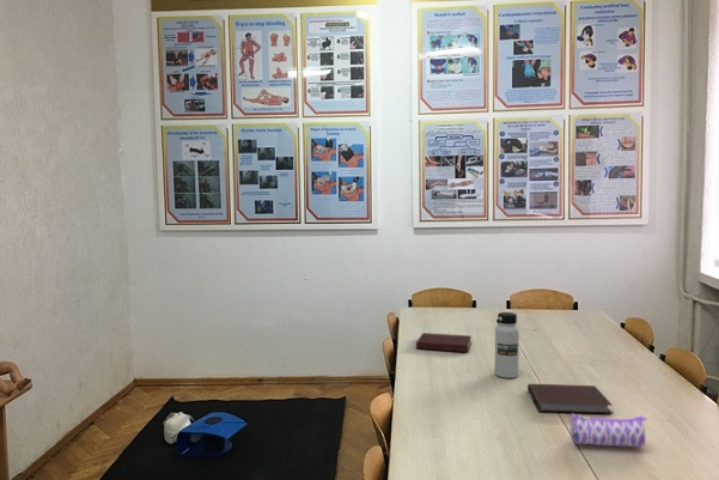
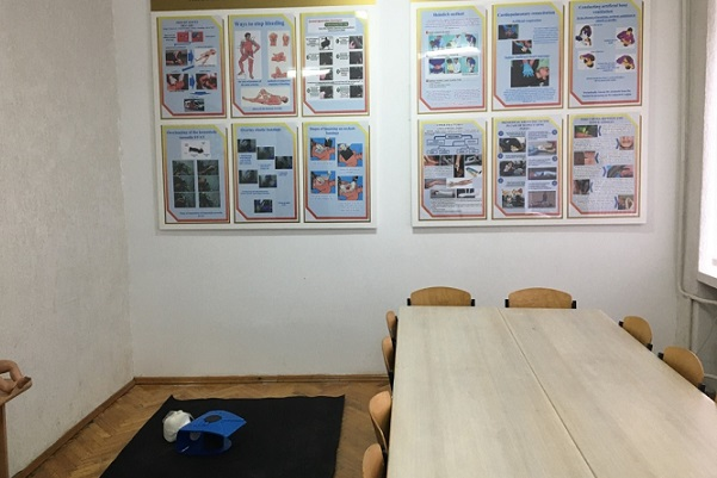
- notebook [526,383,614,414]
- notebook [415,332,473,353]
- water bottle [494,311,520,379]
- pencil case [569,412,648,448]
